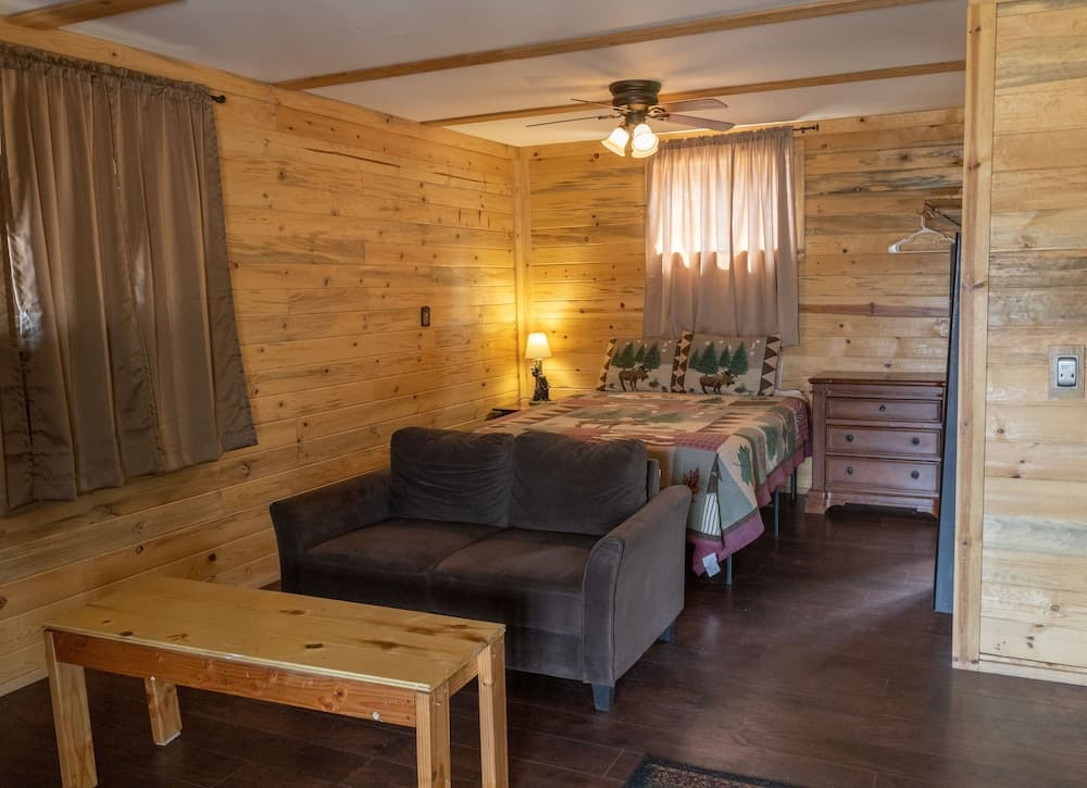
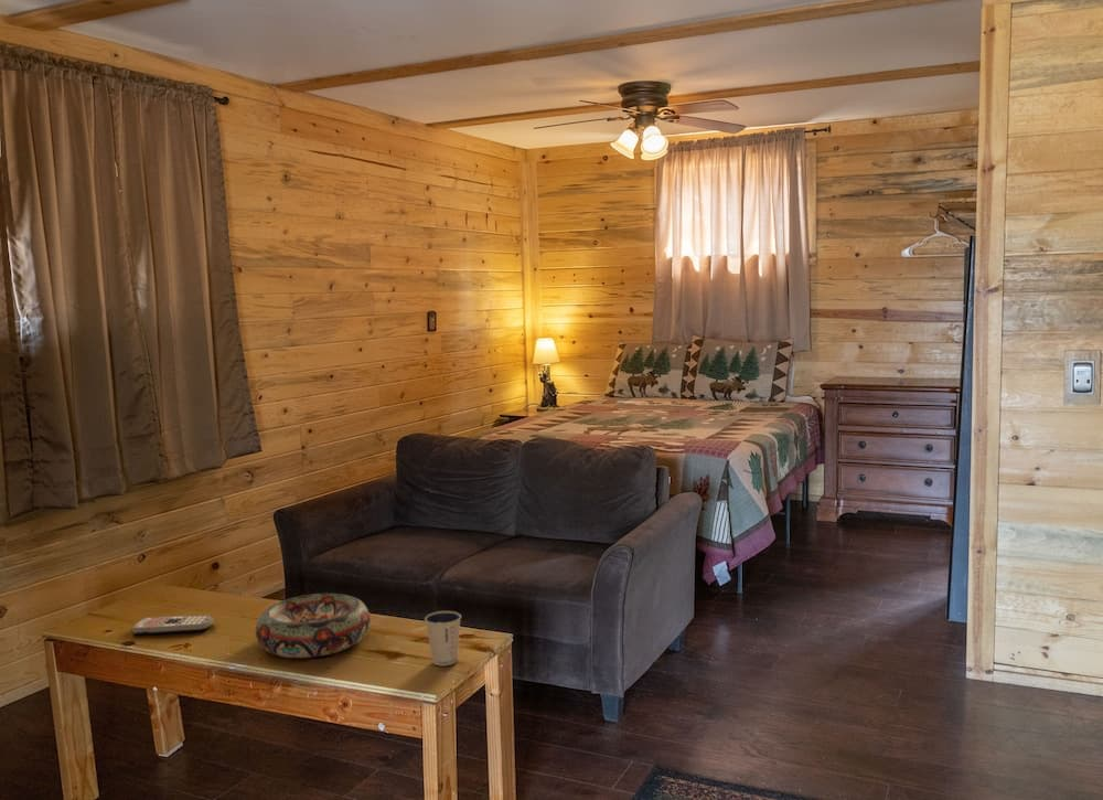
+ dixie cup [424,610,462,666]
+ decorative bowl [255,593,372,659]
+ remote control [131,615,215,636]
